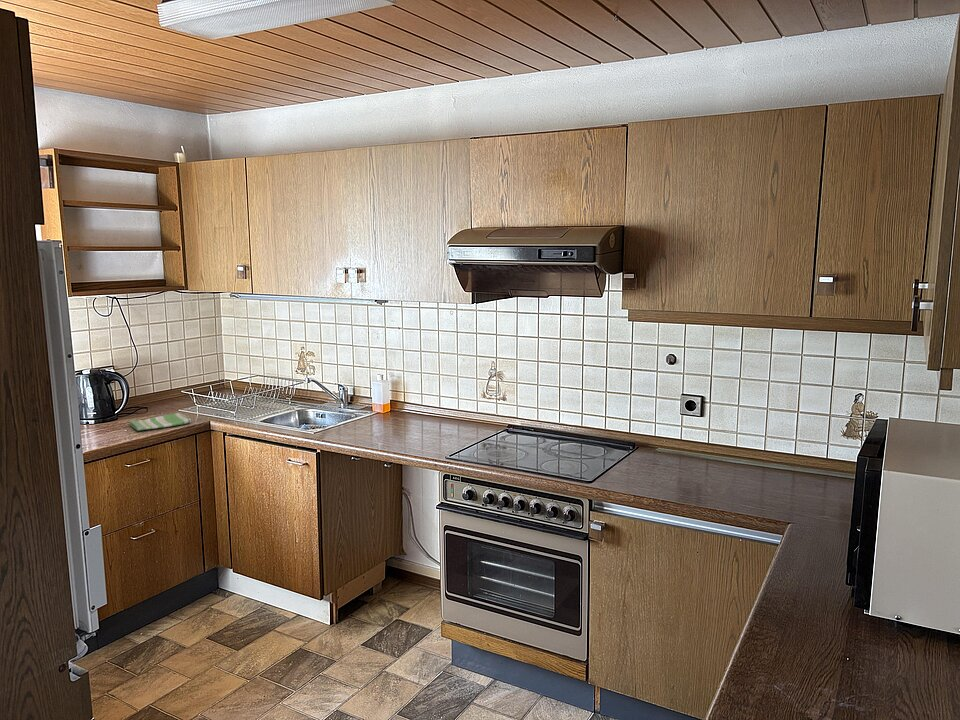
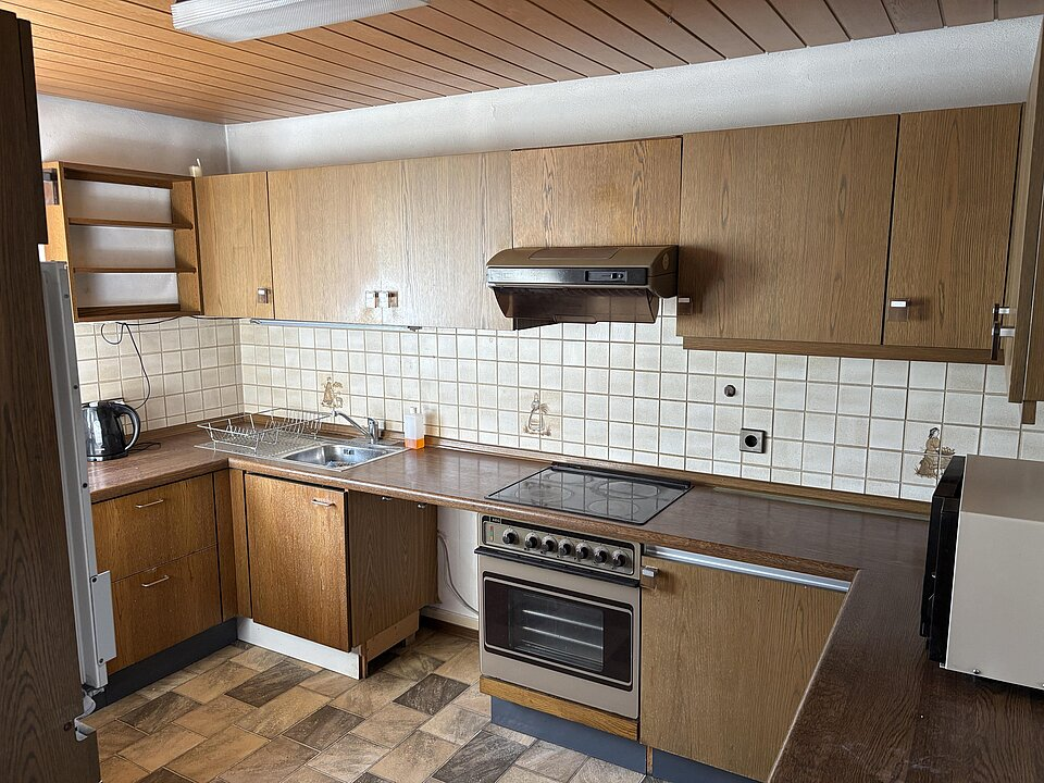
- dish towel [128,412,192,432]
